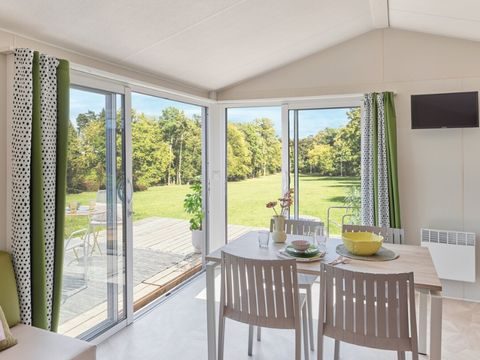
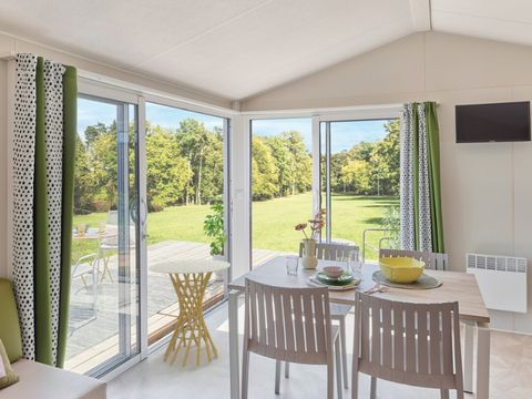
+ side table [147,258,232,368]
